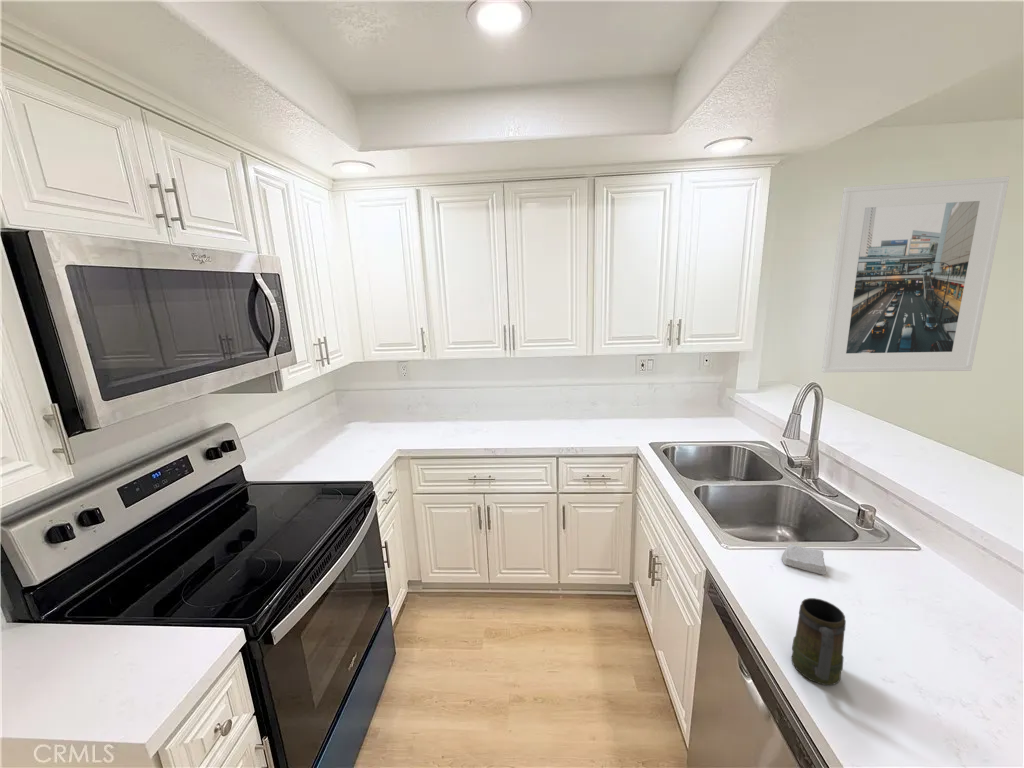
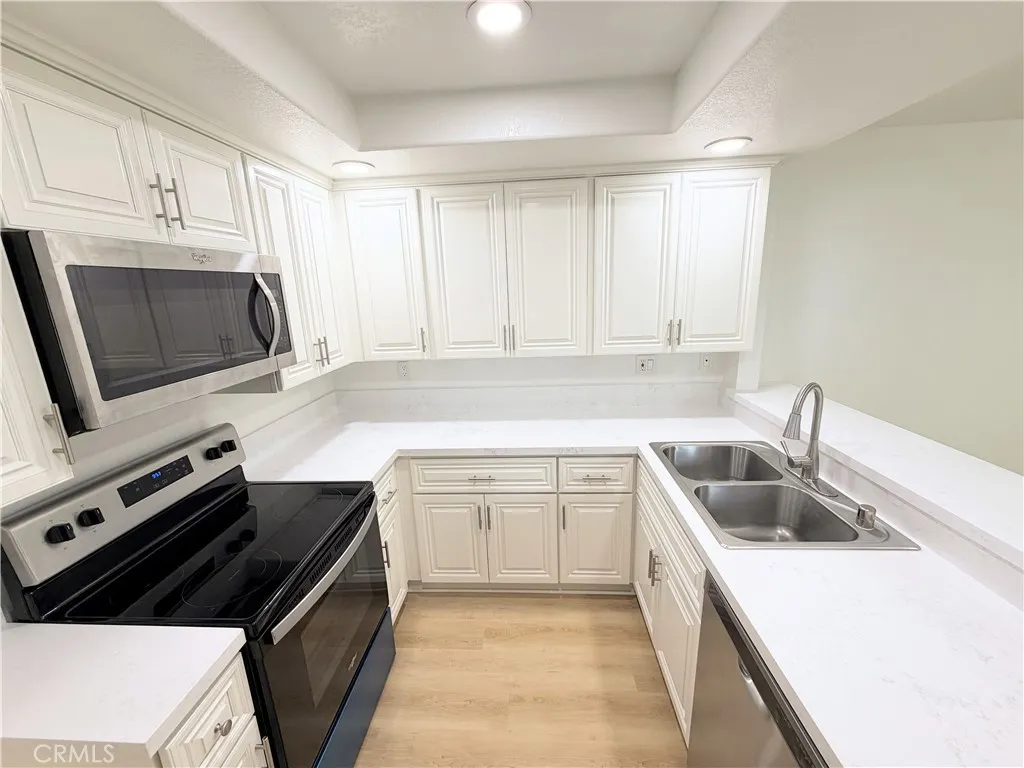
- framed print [821,175,1010,373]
- mug [790,597,847,686]
- soap bar [781,544,827,575]
